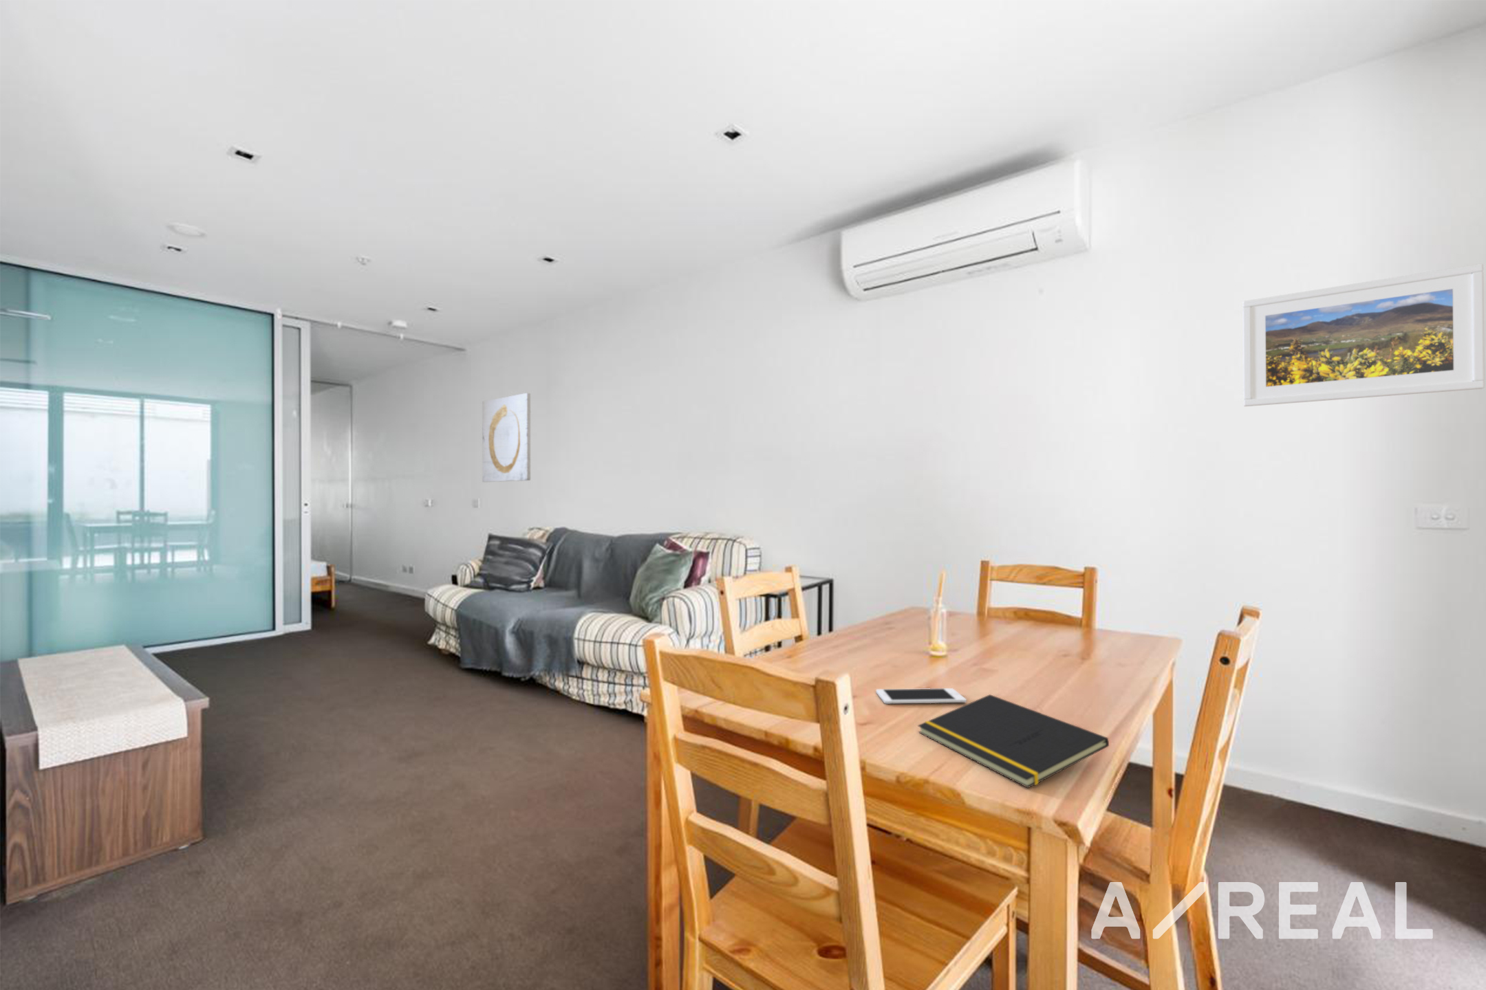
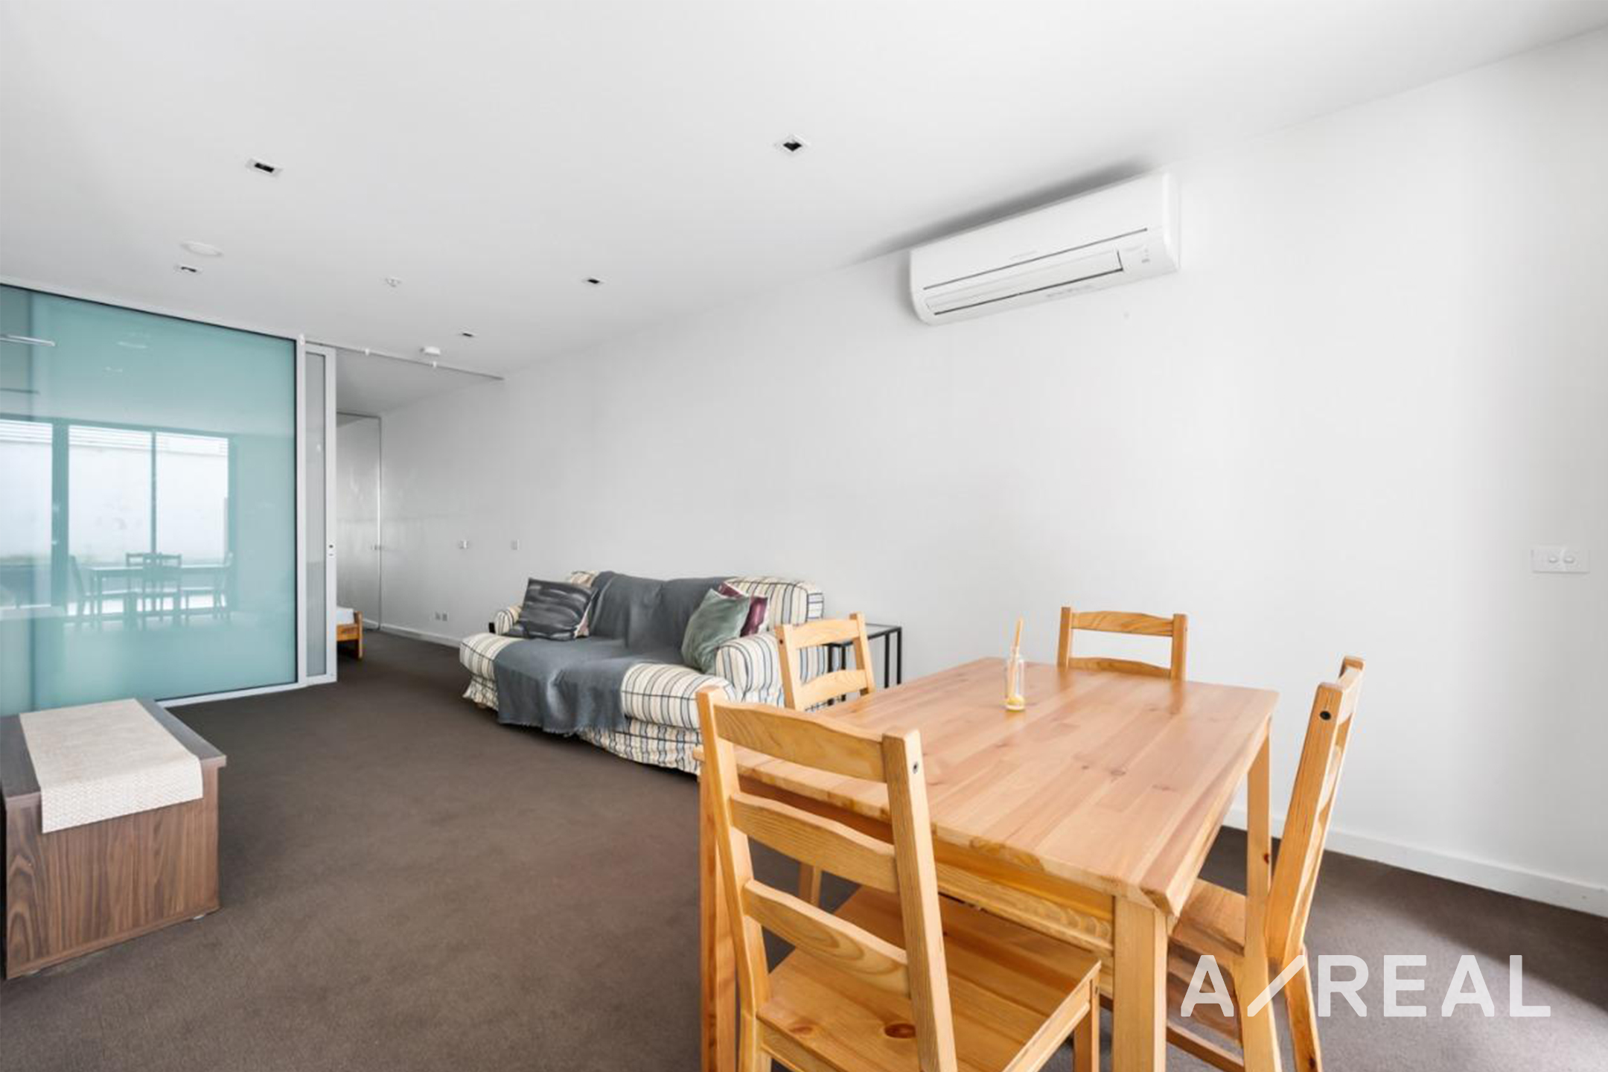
- cell phone [875,687,967,705]
- wall art [482,392,531,483]
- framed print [1242,263,1485,407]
- notepad [917,694,1110,789]
